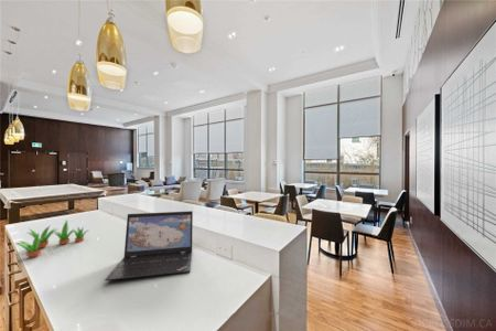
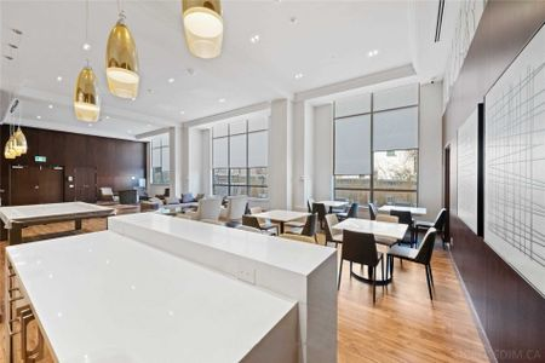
- laptop [104,210,194,281]
- succulent plant [15,220,90,258]
